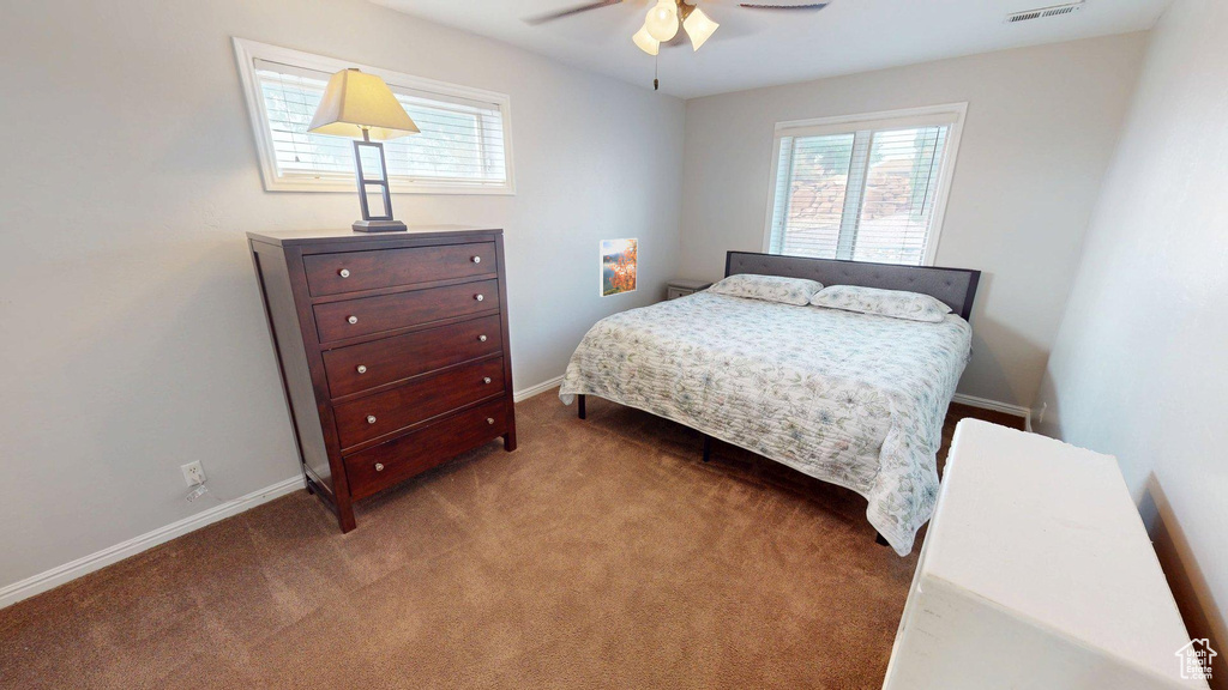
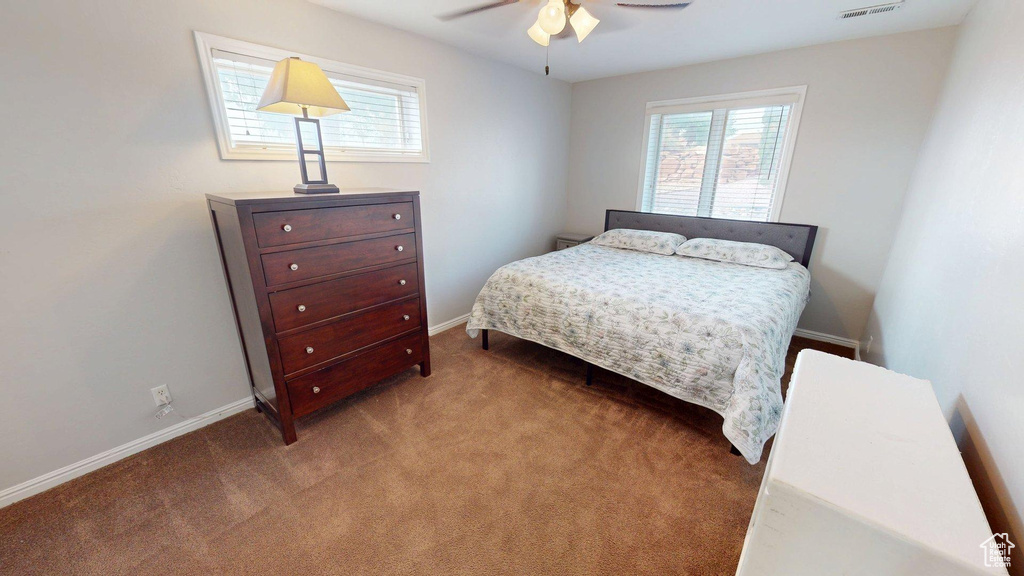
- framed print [598,237,638,298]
